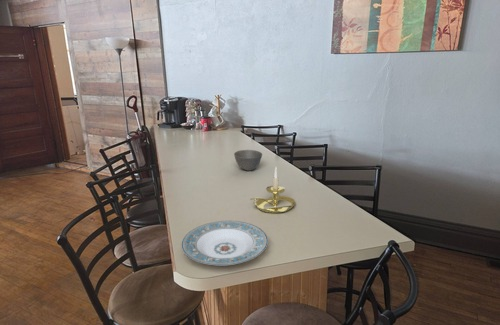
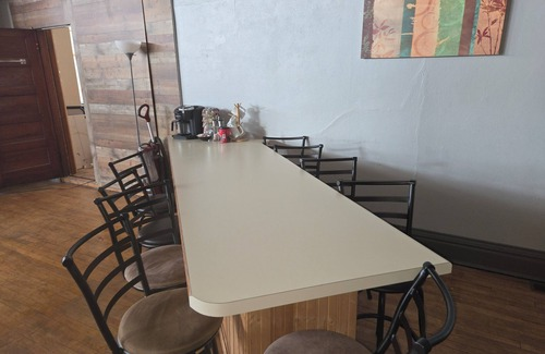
- candle holder [250,166,296,214]
- bowl [233,149,263,172]
- plate [181,220,269,266]
